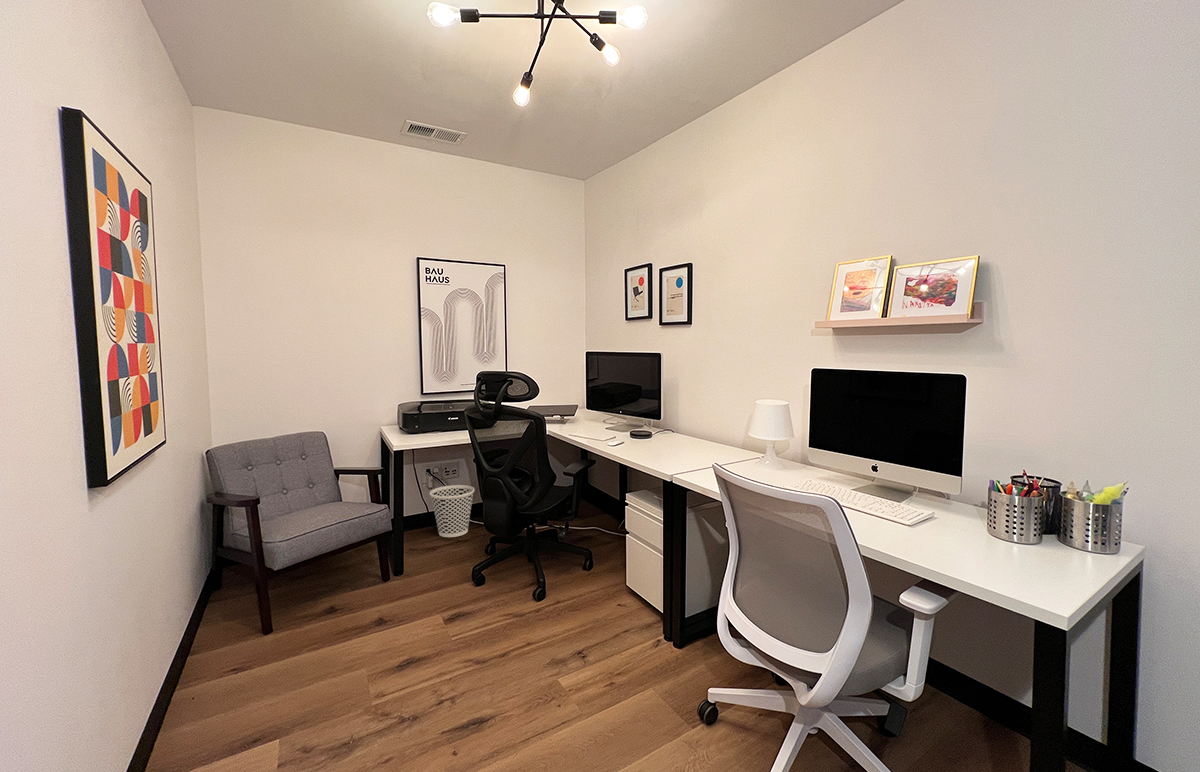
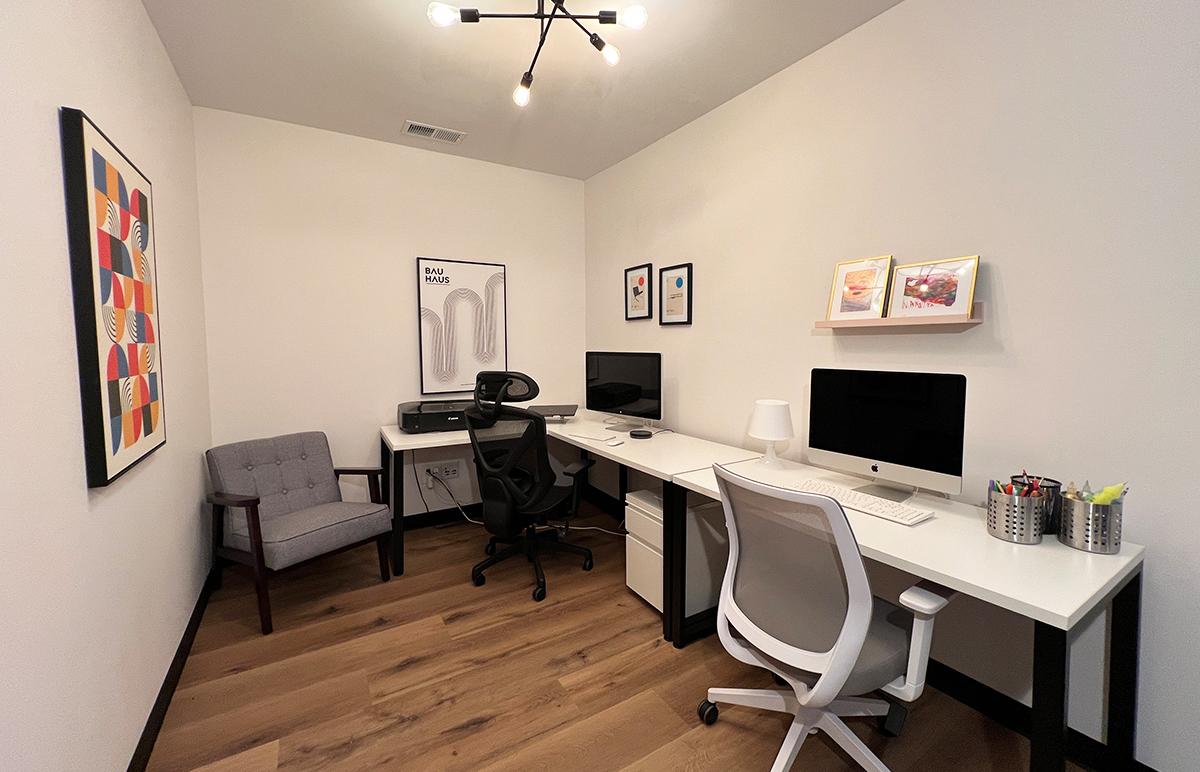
- wastebasket [429,484,475,538]
